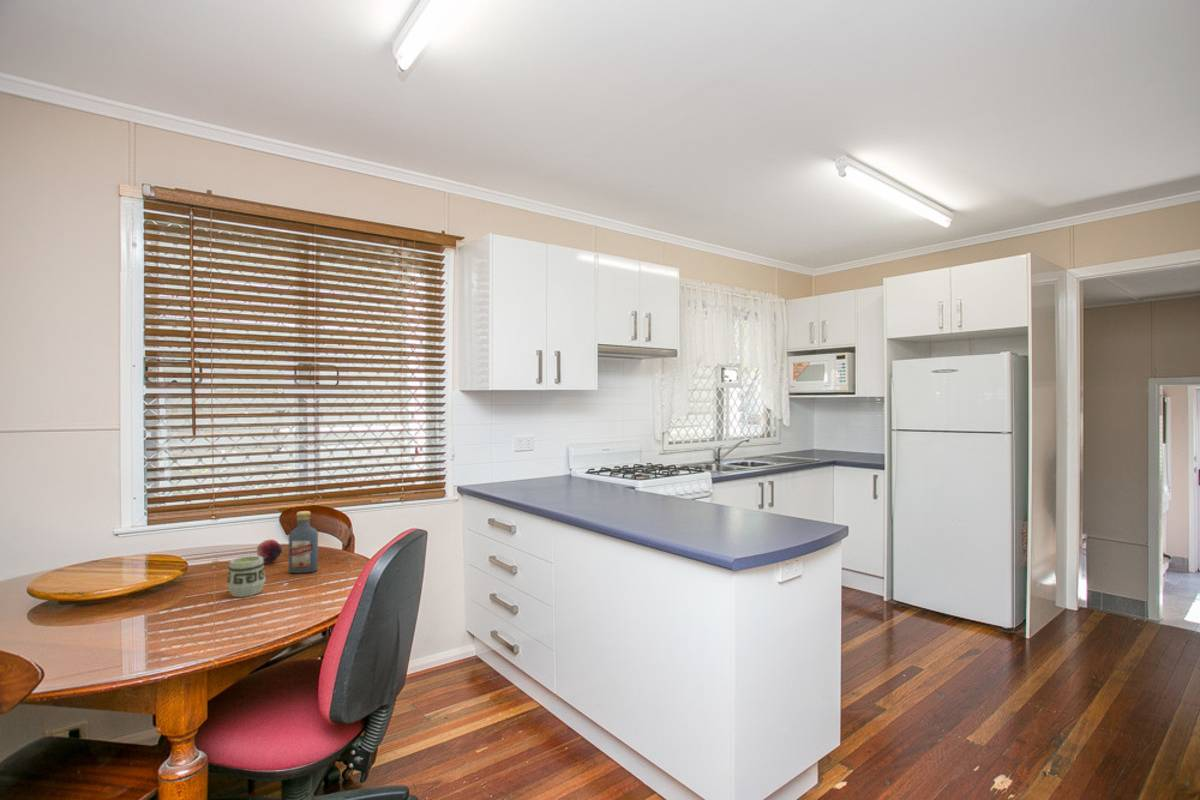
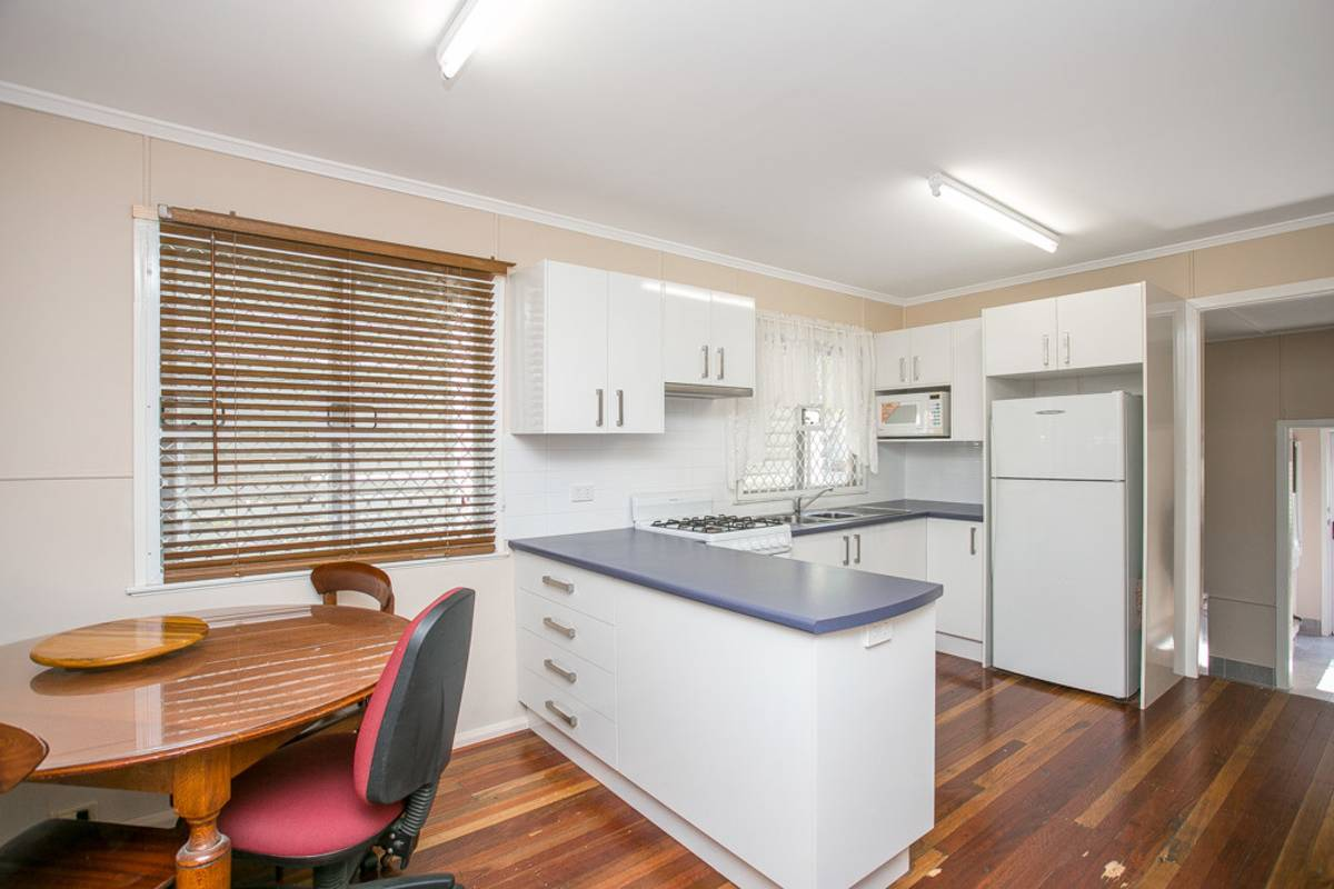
- cup [226,555,267,598]
- vodka [288,510,319,574]
- fruit [256,538,283,564]
